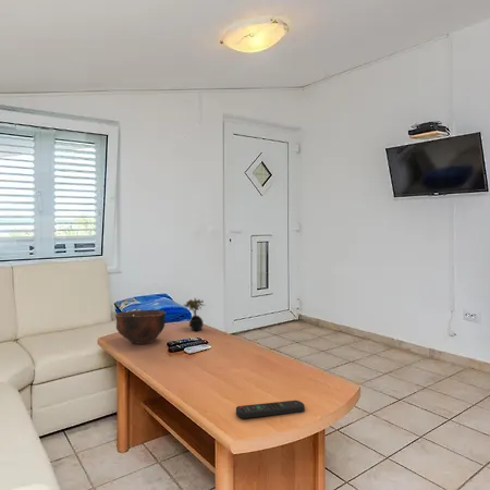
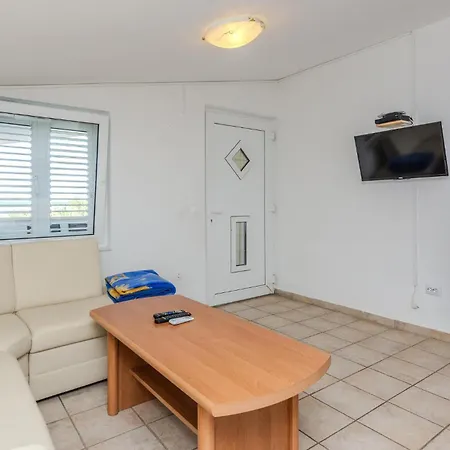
- bowl [114,309,167,345]
- remote control [235,400,306,419]
- succulent plant [183,297,206,332]
